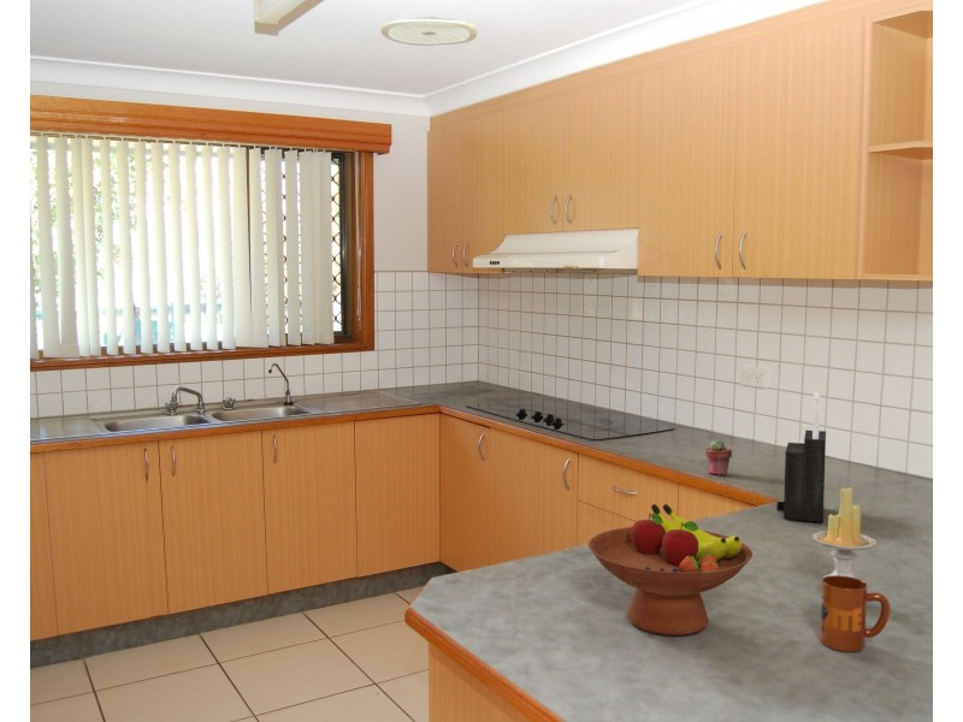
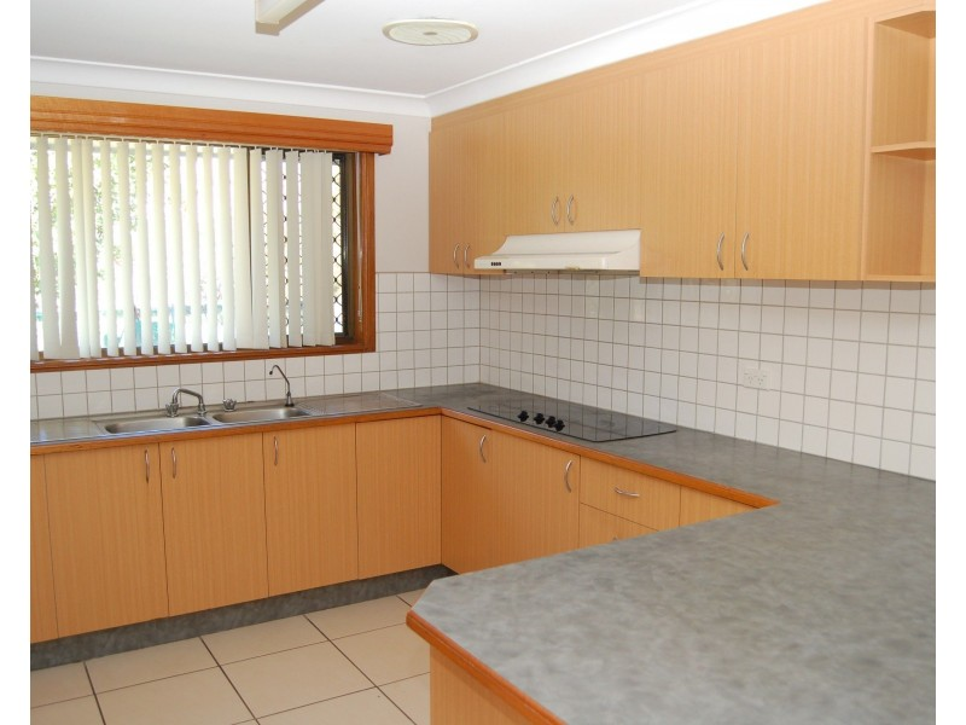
- potted succulent [704,438,733,477]
- candle [811,487,878,580]
- mug [820,575,891,653]
- knife block [776,391,827,523]
- fruit bowl [587,503,754,637]
